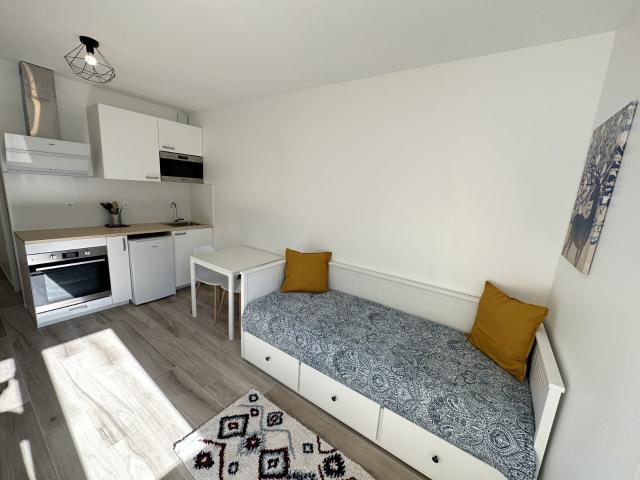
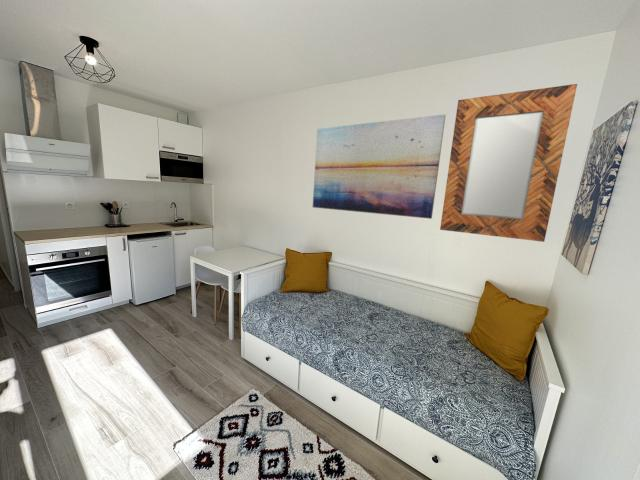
+ home mirror [439,83,578,243]
+ wall art [312,113,447,220]
